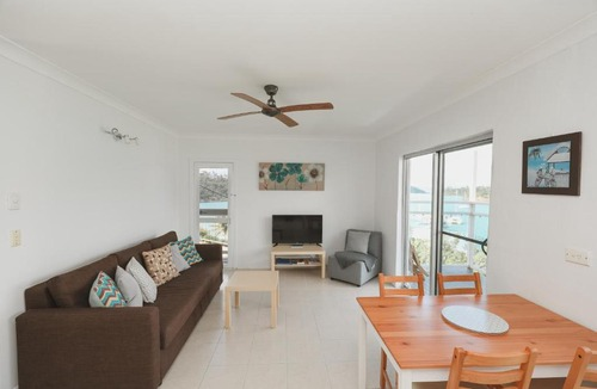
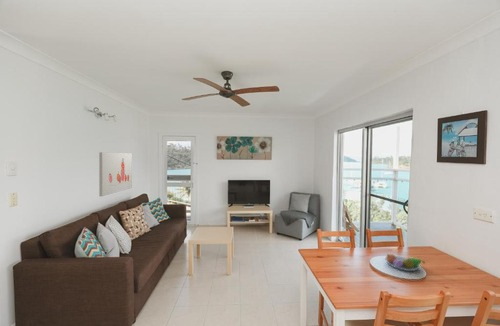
+ fruit bowl [384,253,426,272]
+ wall art [98,151,133,197]
